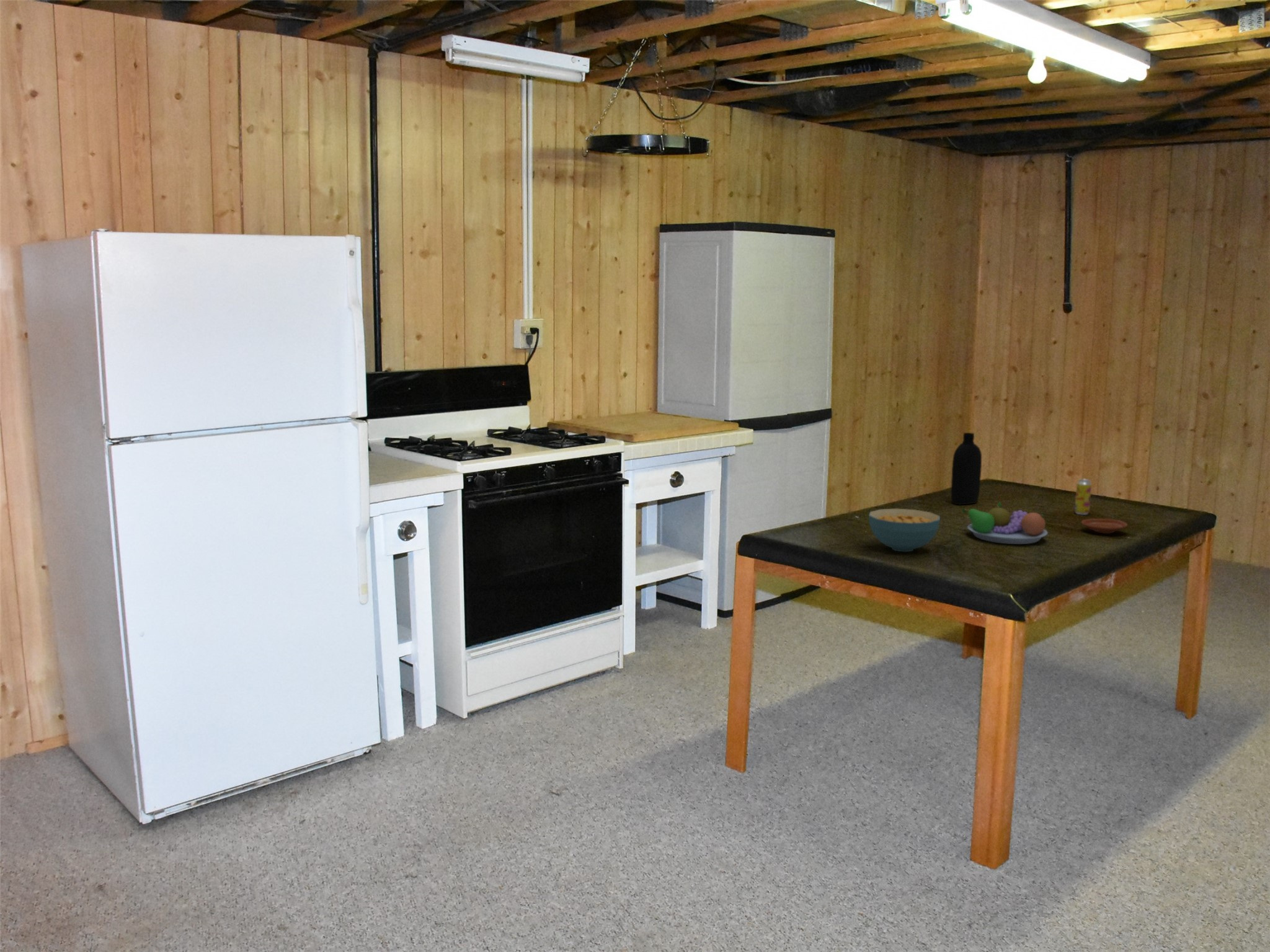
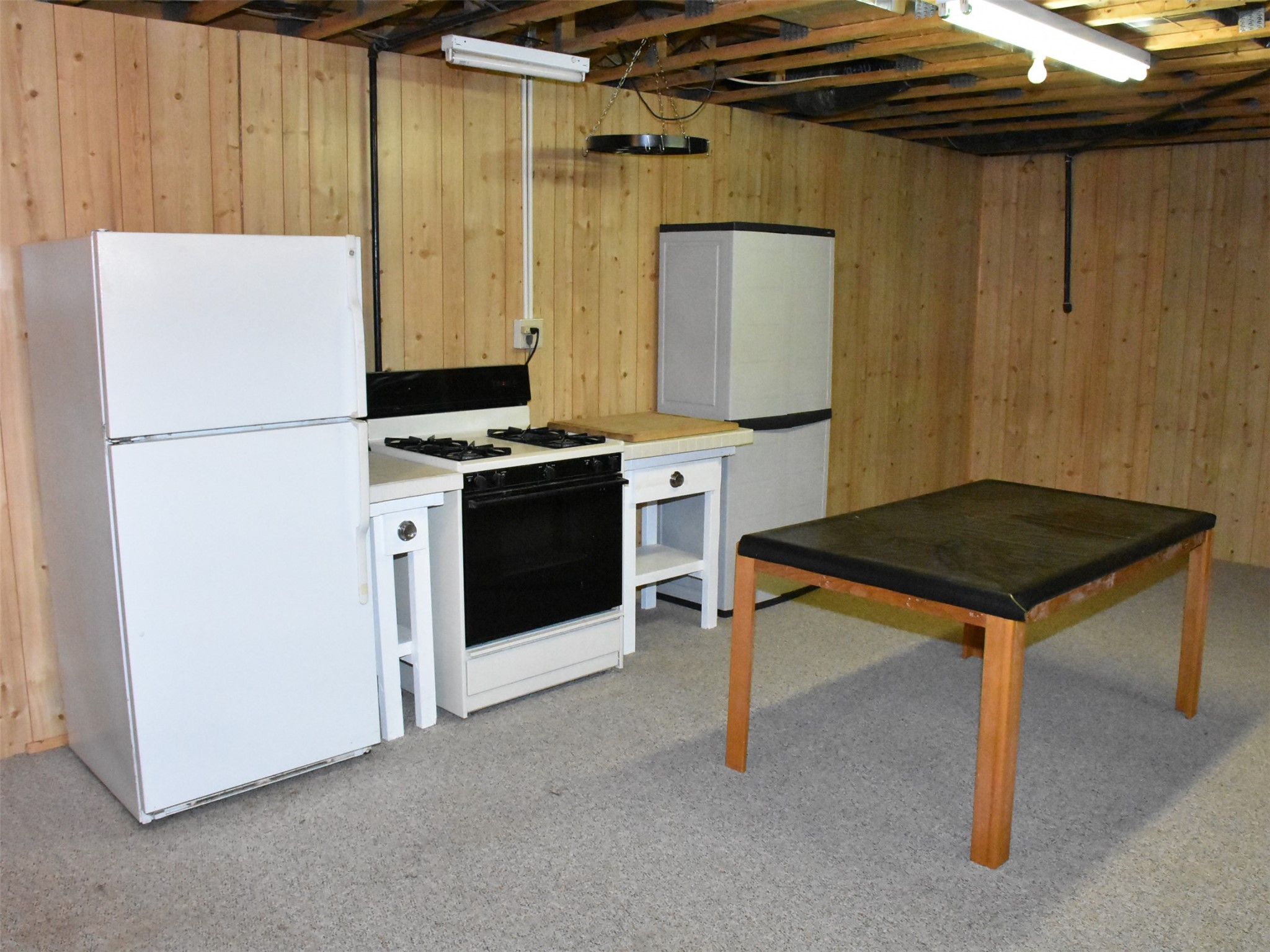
- bottle [951,432,982,505]
- fruit bowl [962,501,1049,545]
- cereal bowl [868,508,941,552]
- beverage can [1074,477,1092,516]
- plate [1080,518,1129,534]
